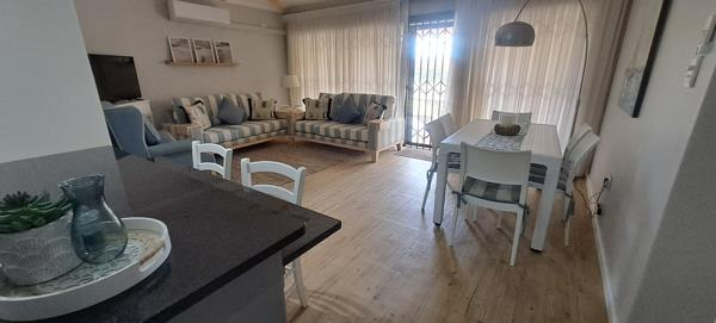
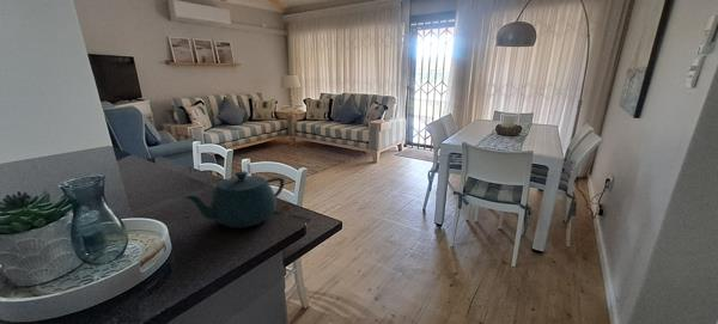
+ teapot [183,170,285,228]
